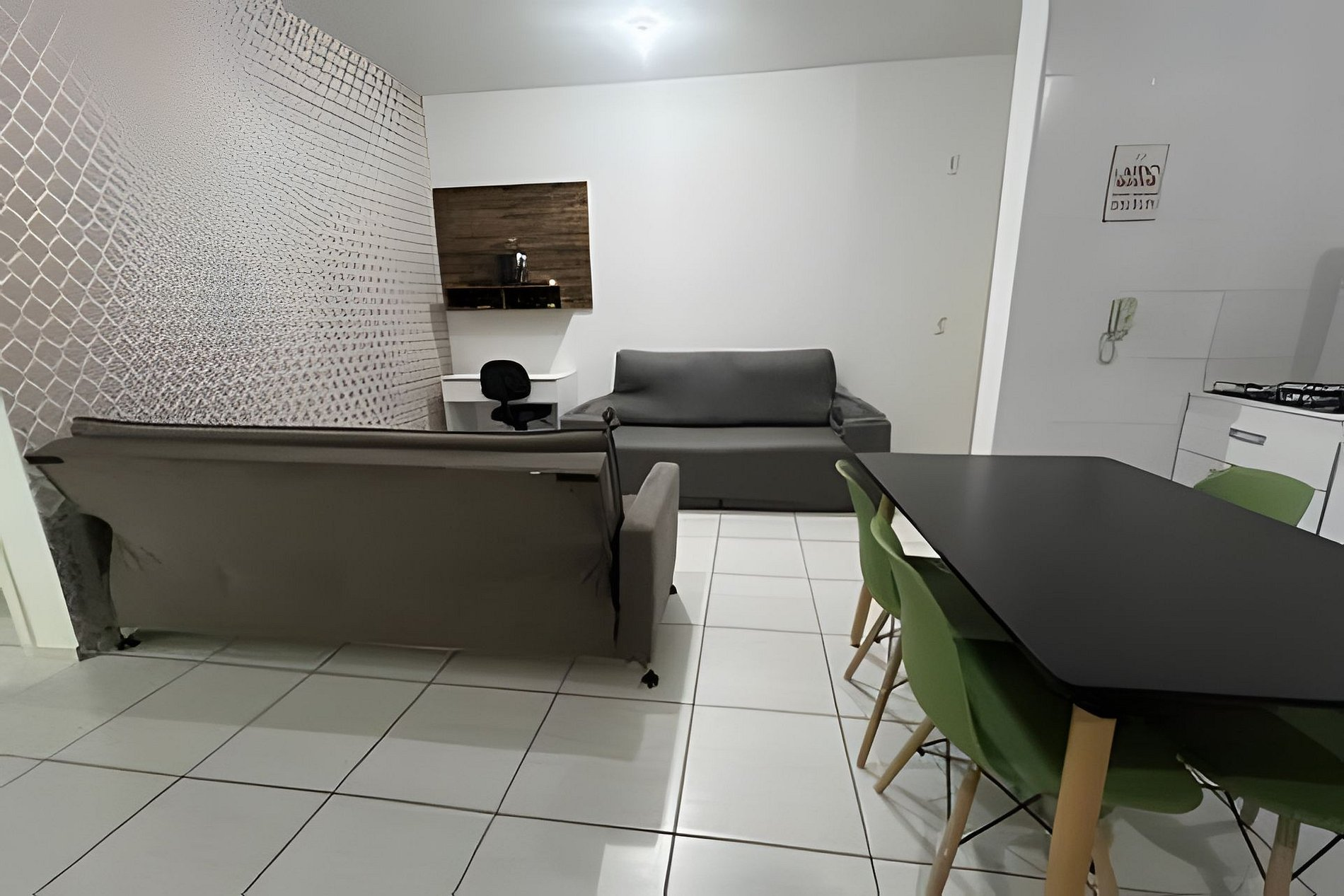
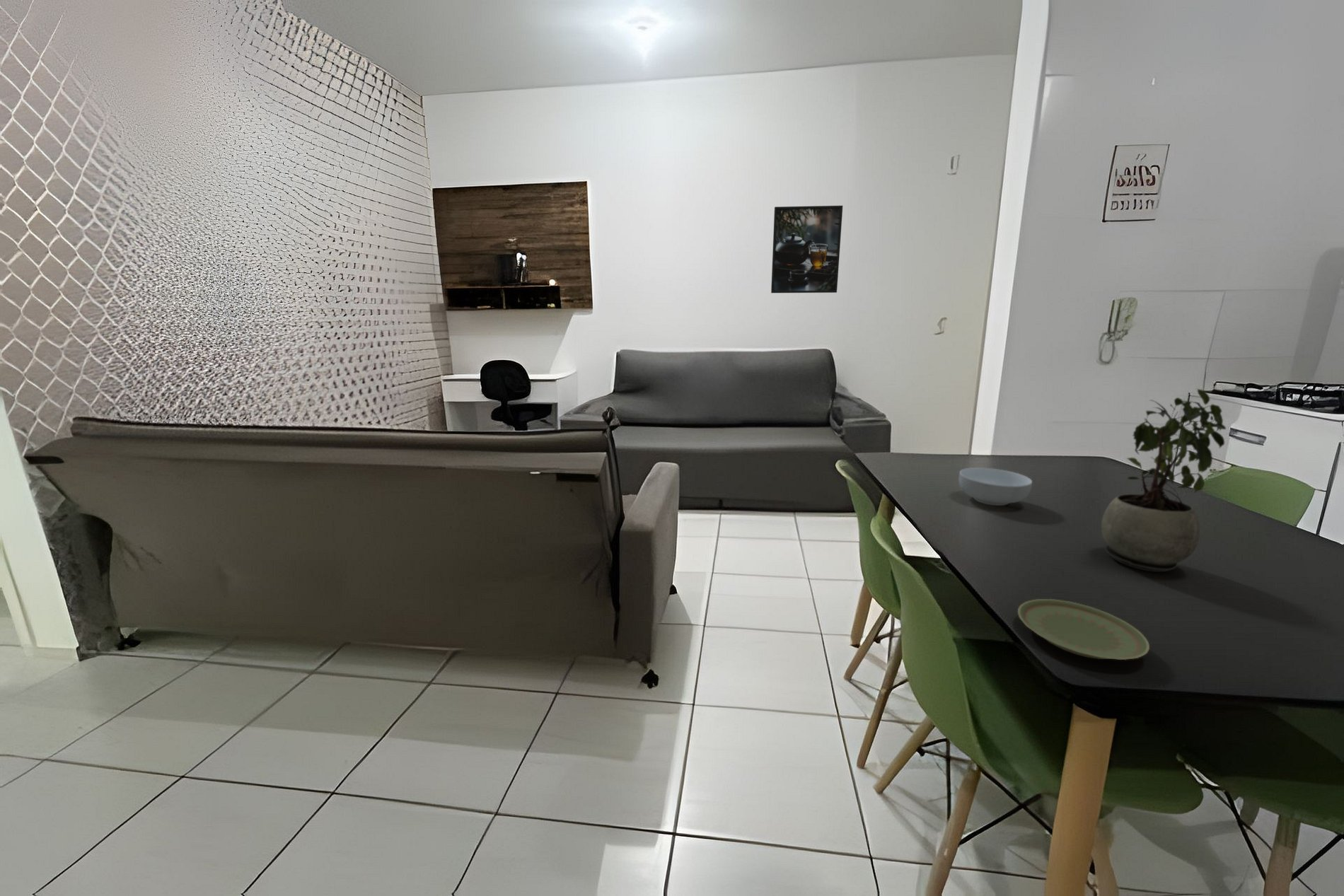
+ potted plant [1101,388,1227,573]
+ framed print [770,205,843,293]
+ cereal bowl [958,467,1033,506]
+ plate [1017,598,1150,661]
